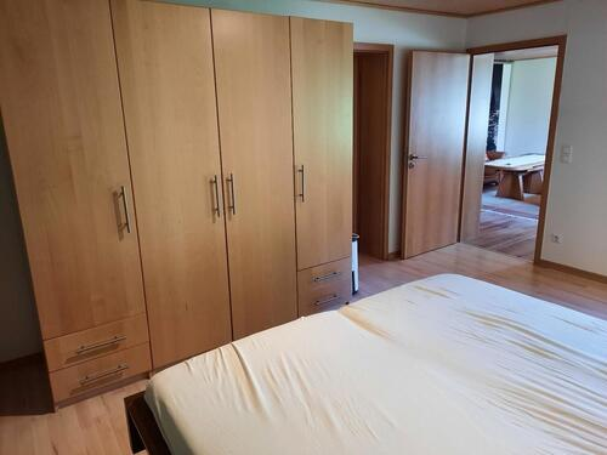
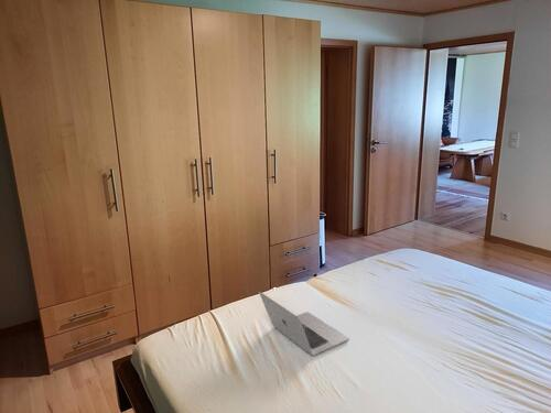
+ laptop [258,291,350,357]
